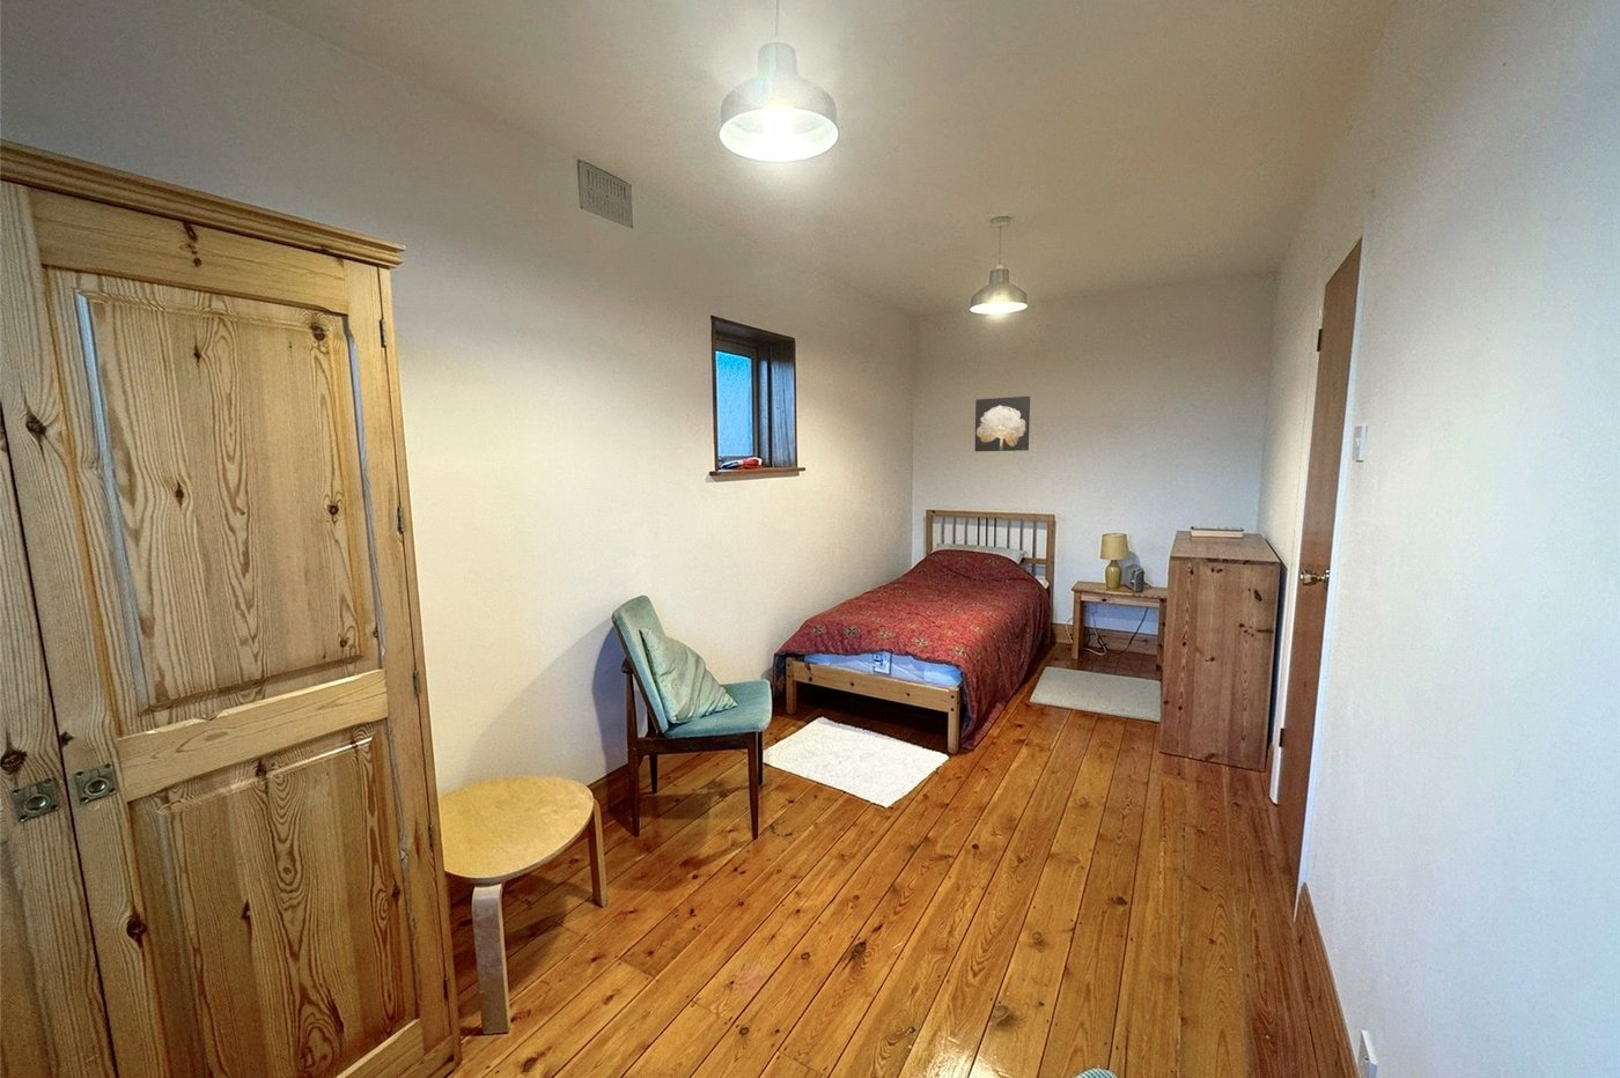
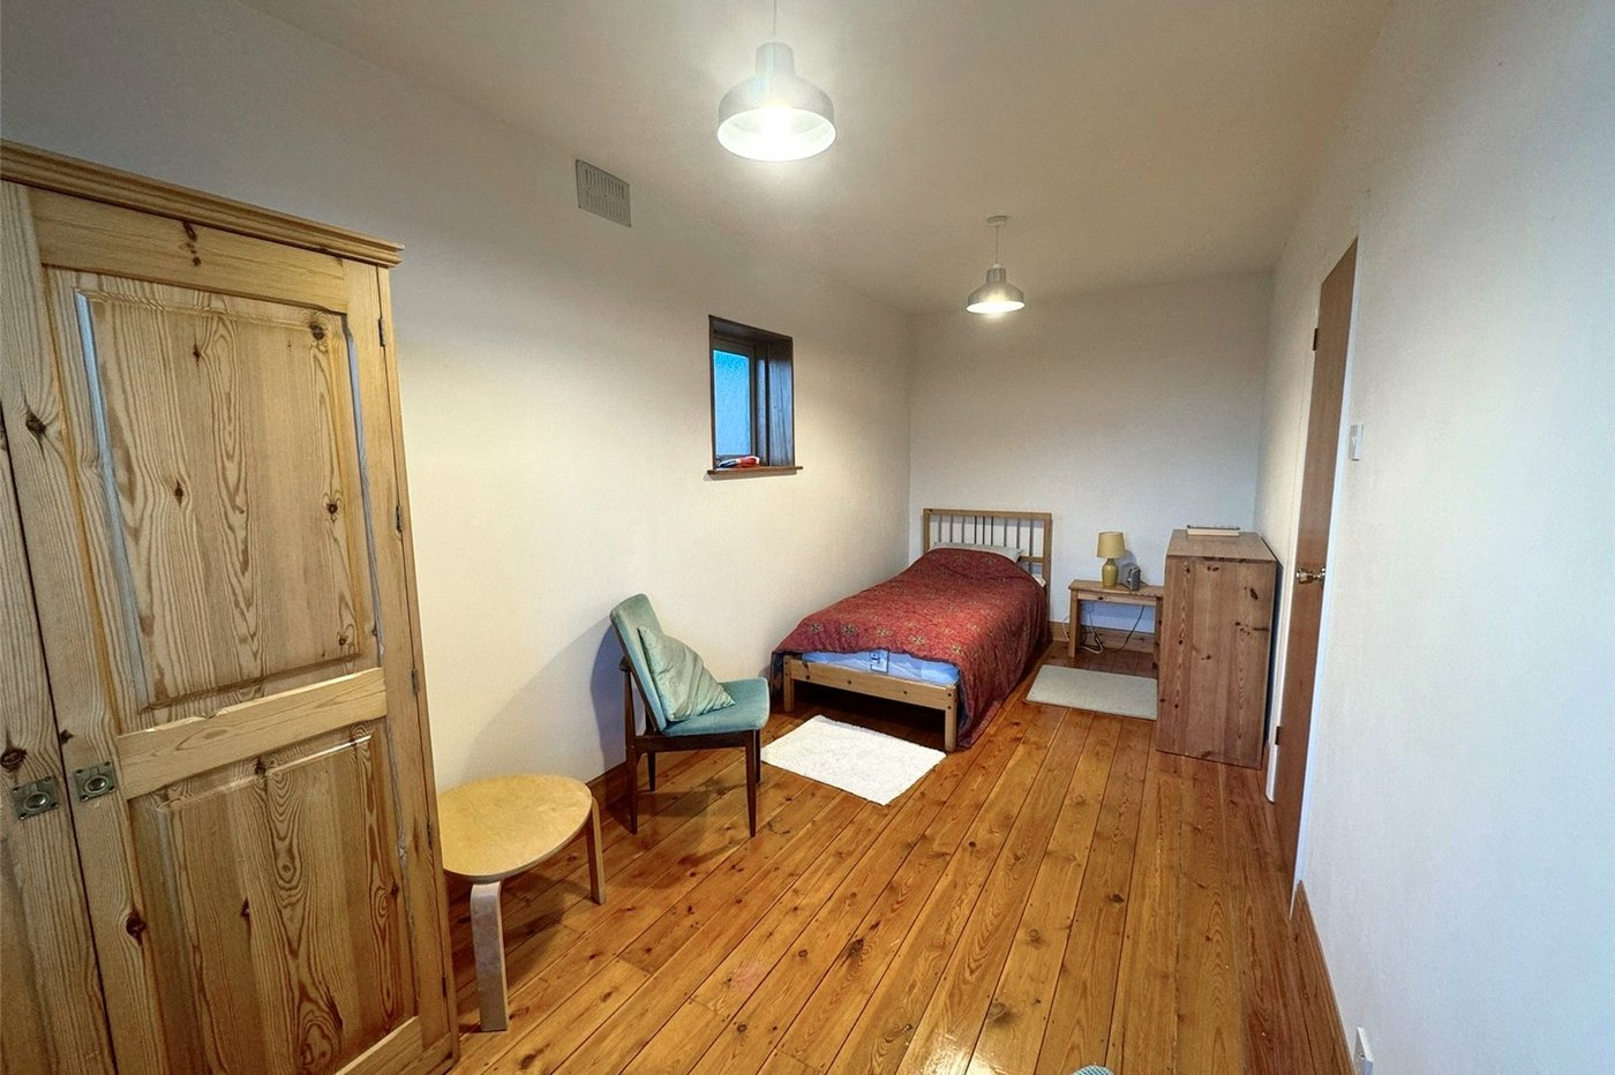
- wall art [975,396,1031,452]
